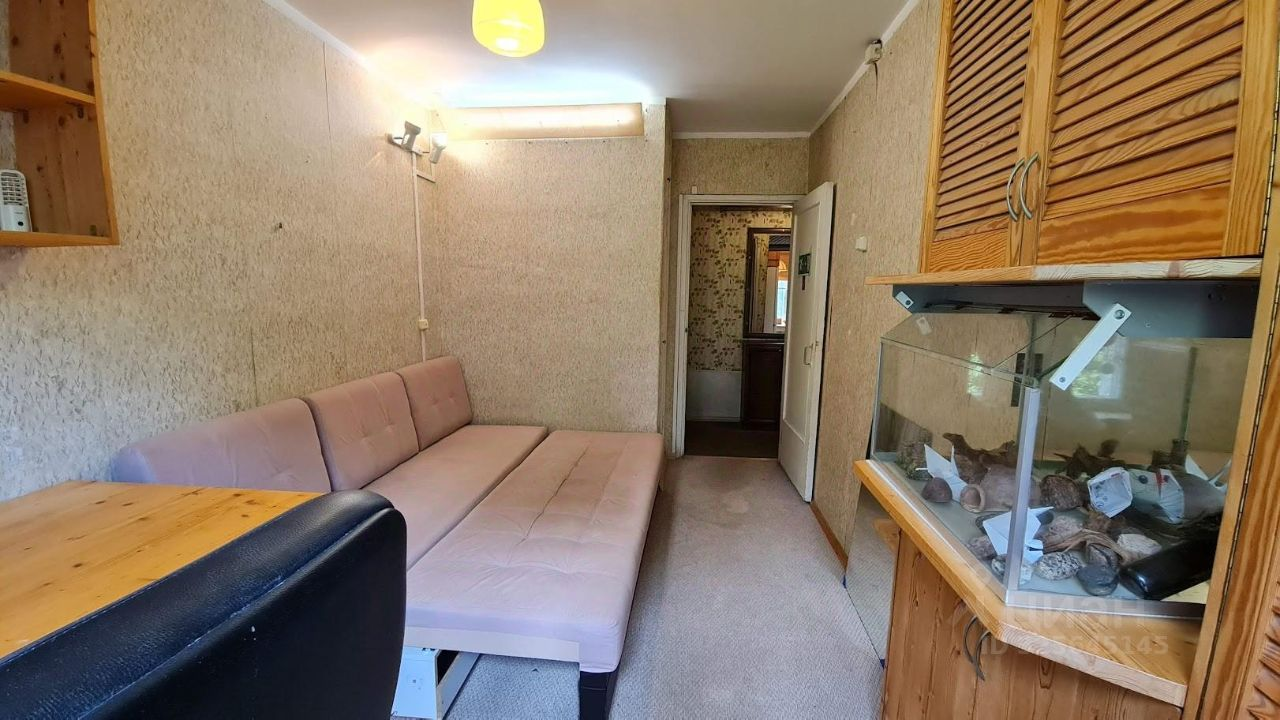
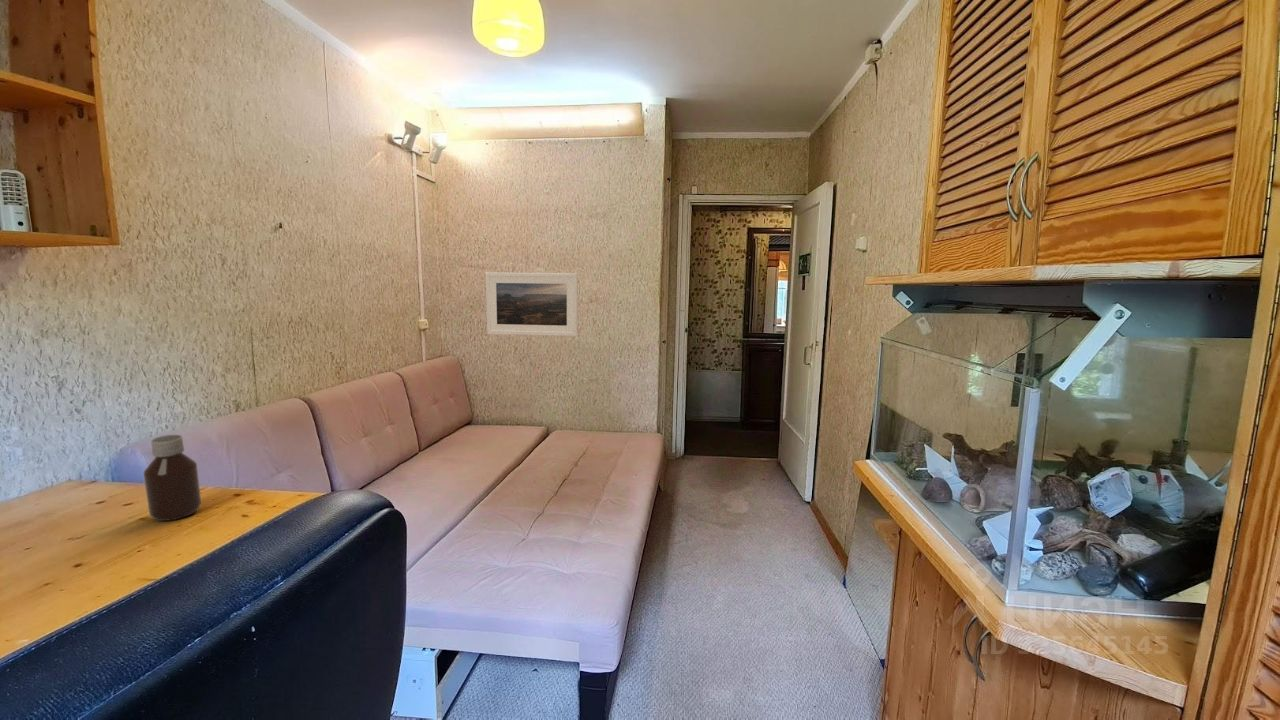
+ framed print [485,271,578,337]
+ bottle [142,434,202,522]
